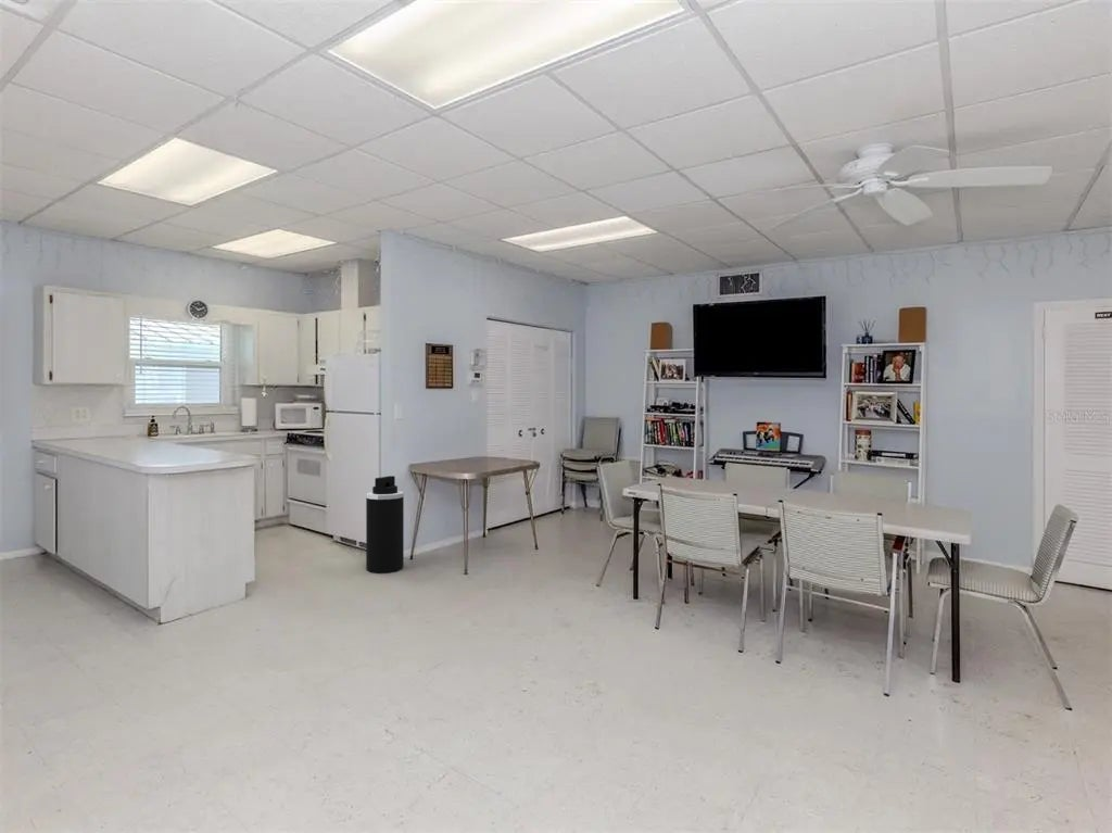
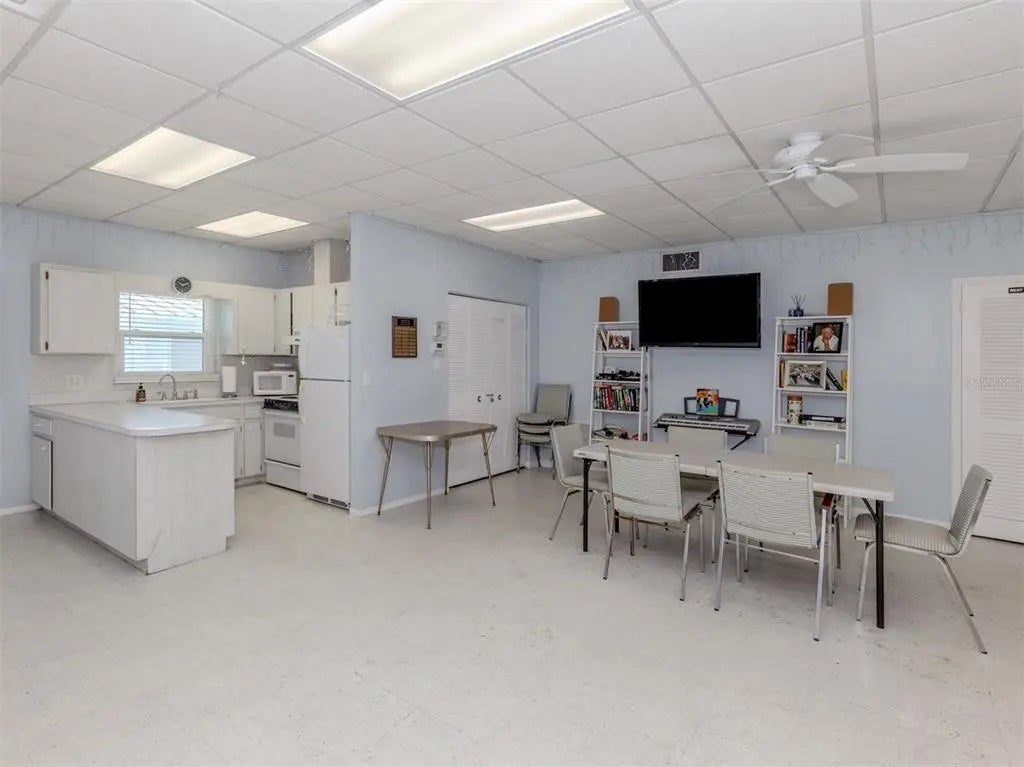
- trash can [365,475,405,573]
